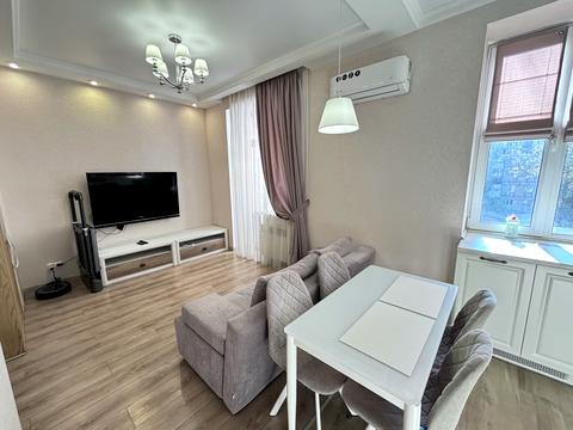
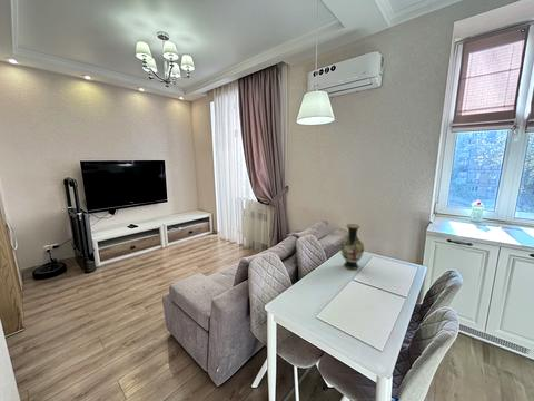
+ vase [339,223,365,271]
